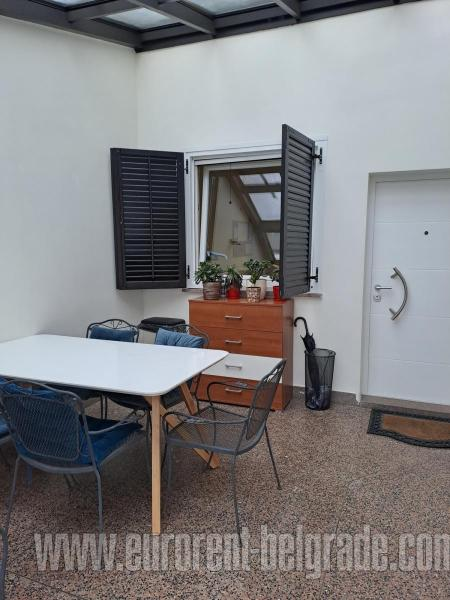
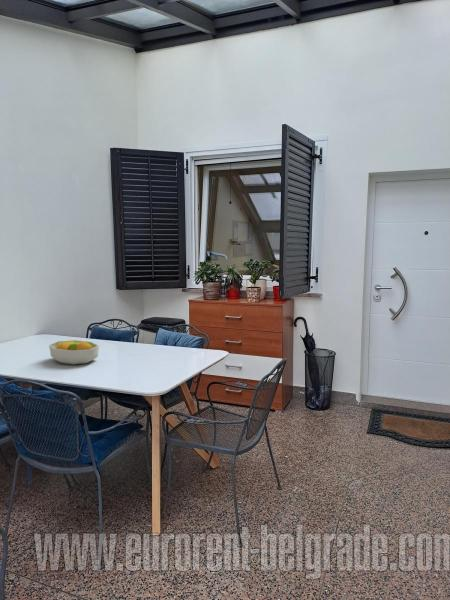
+ fruit bowl [48,339,100,366]
